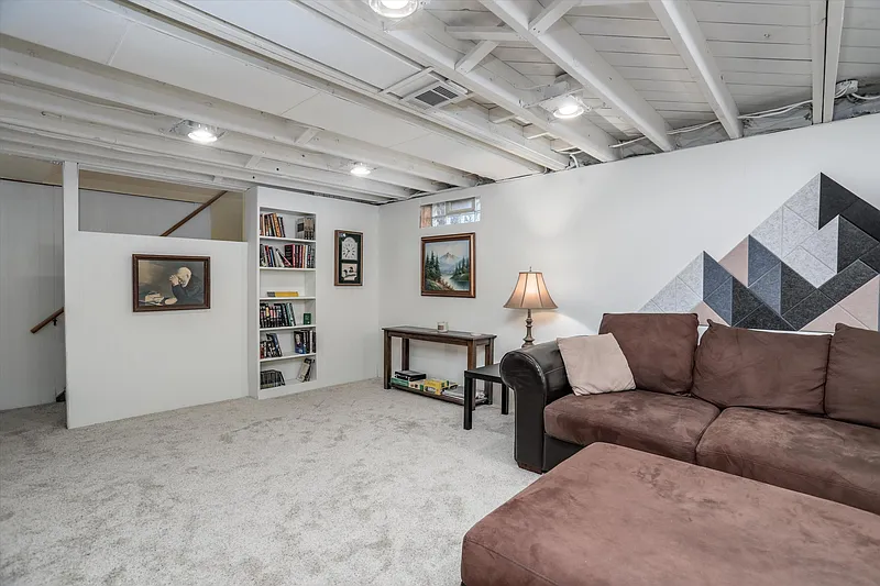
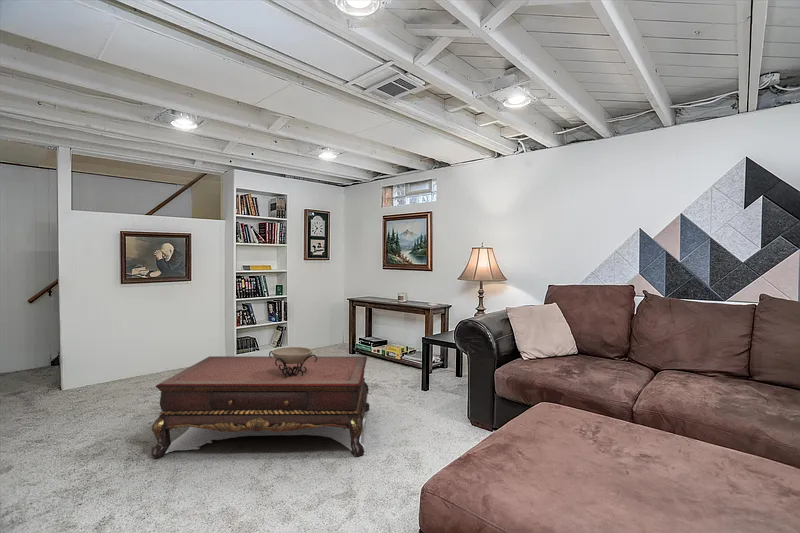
+ coffee table [151,355,370,459]
+ decorative bowl [268,346,317,378]
